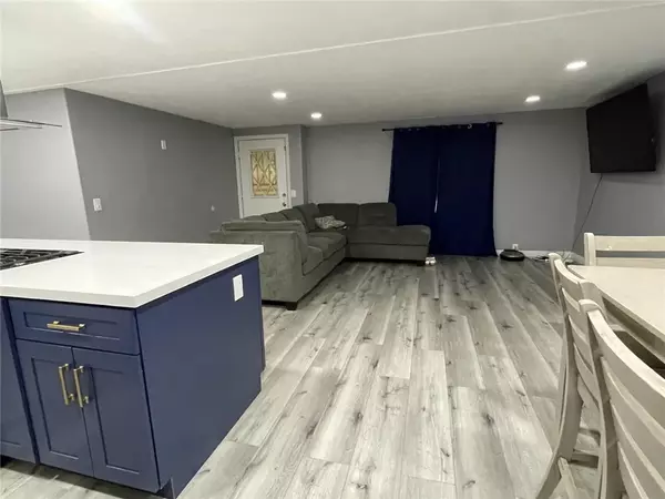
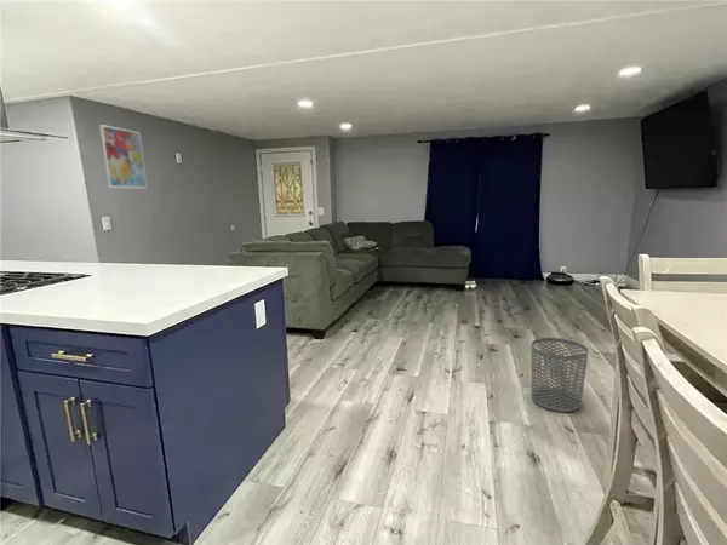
+ wall art [98,124,148,190]
+ waste bin [531,337,590,413]
